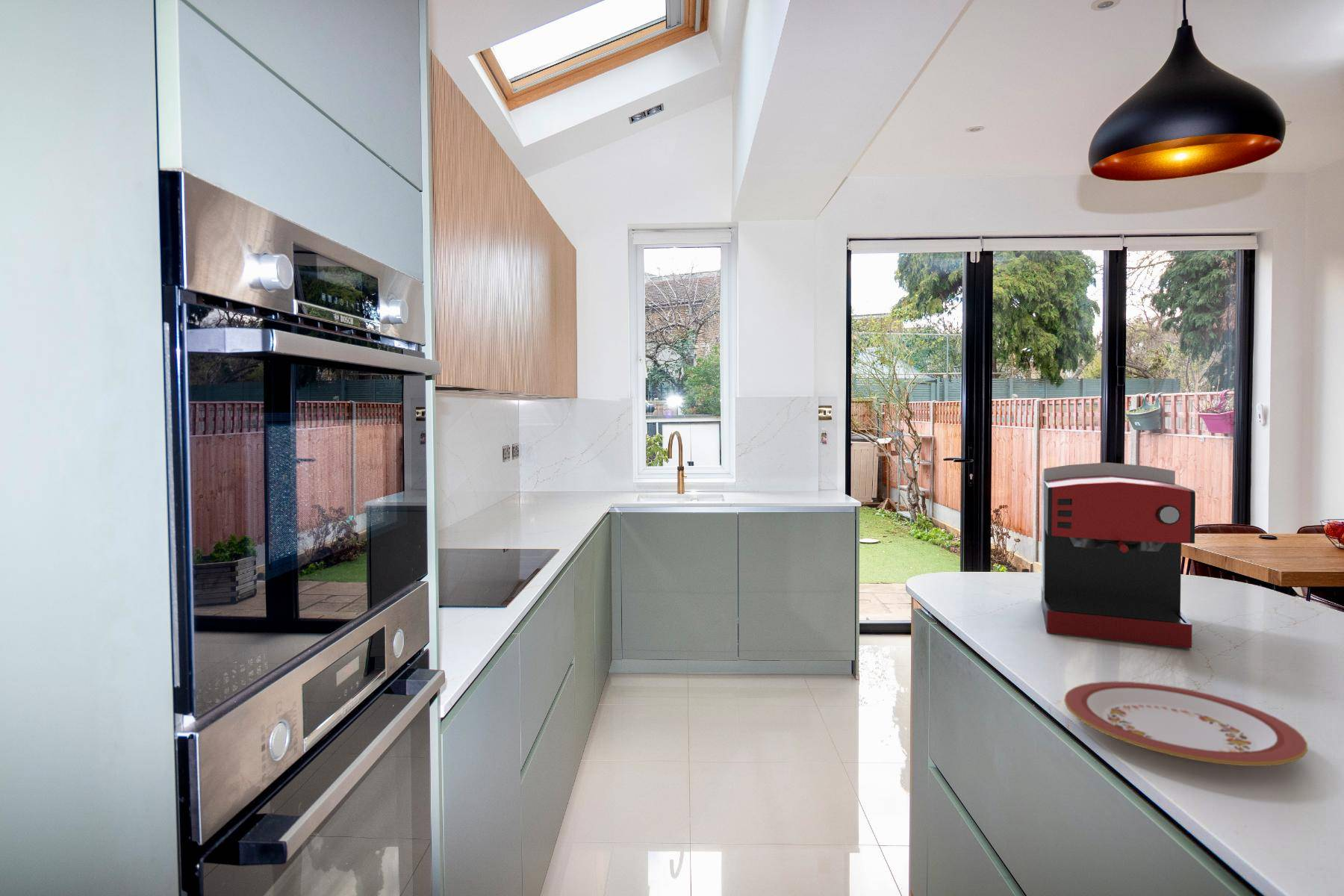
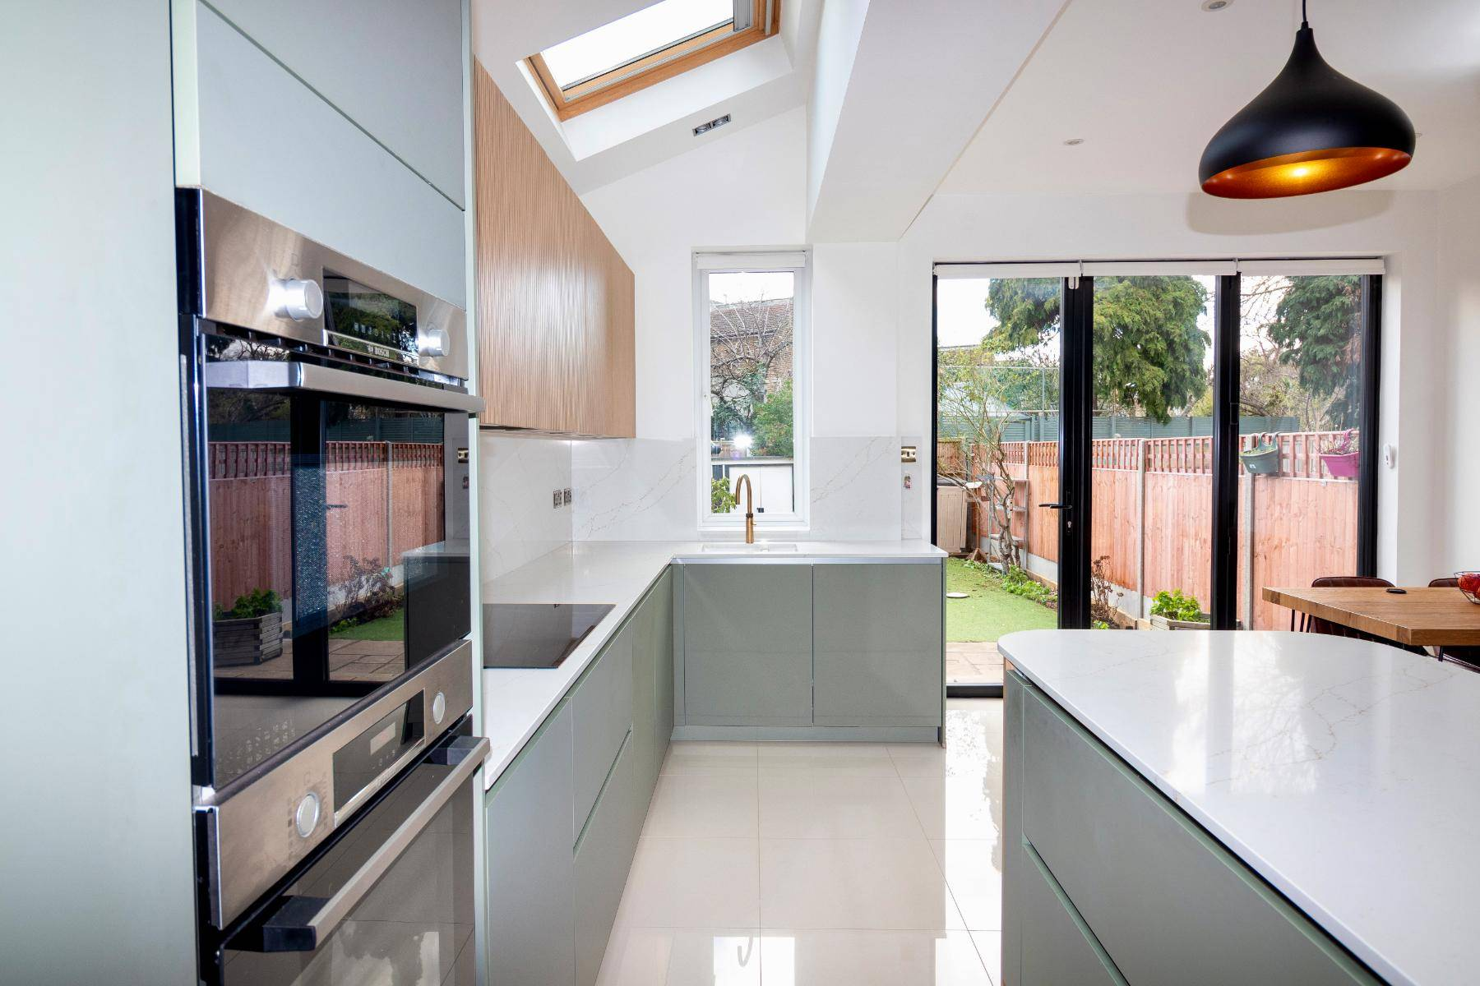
- coffee maker [1041,461,1196,649]
- plate [1063,681,1308,767]
